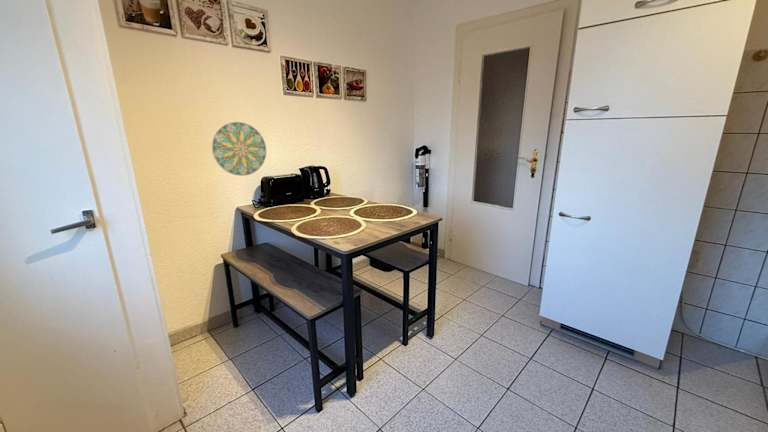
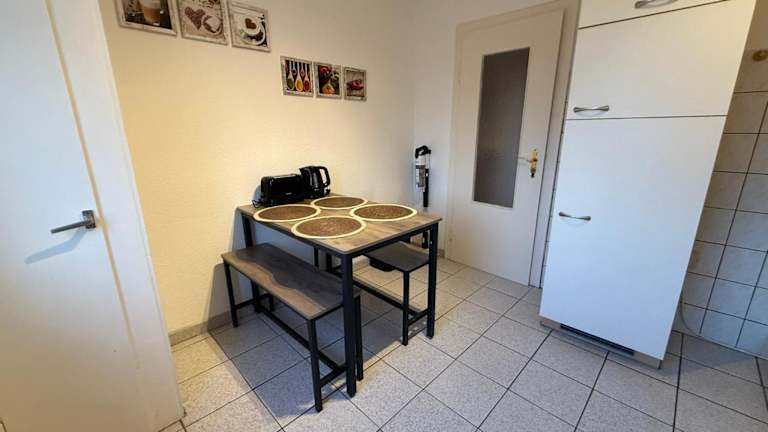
- decorative plate [211,121,267,177]
